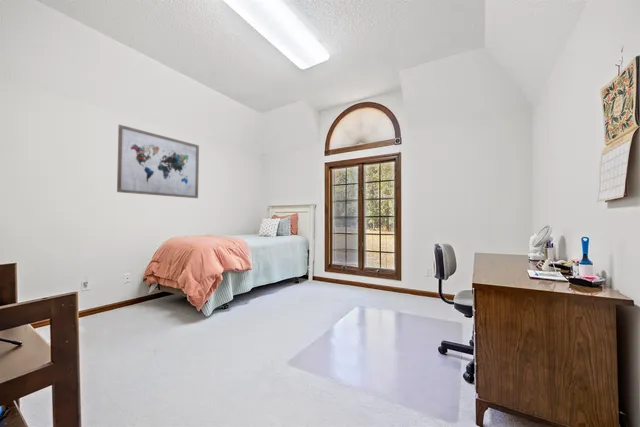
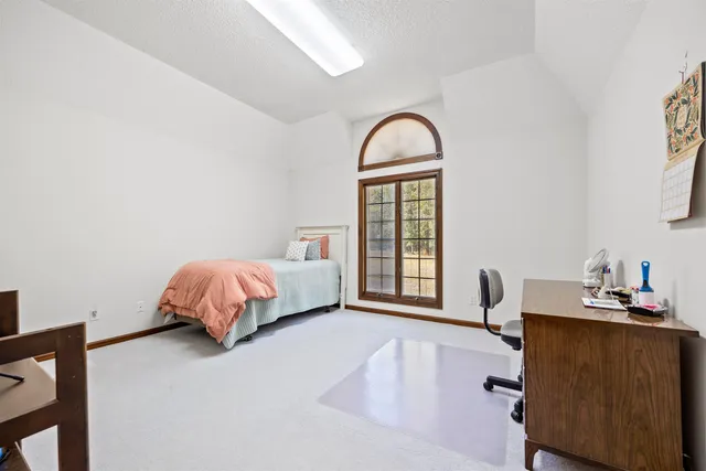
- wall art [116,124,200,199]
